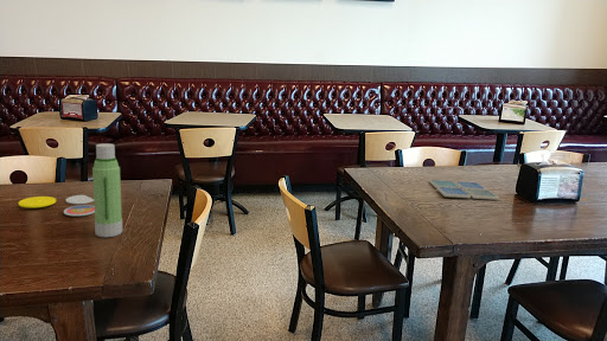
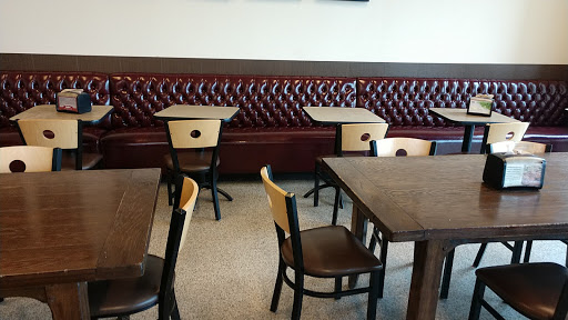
- water bottle [91,142,123,238]
- plate [18,194,95,217]
- drink coaster [428,179,500,201]
